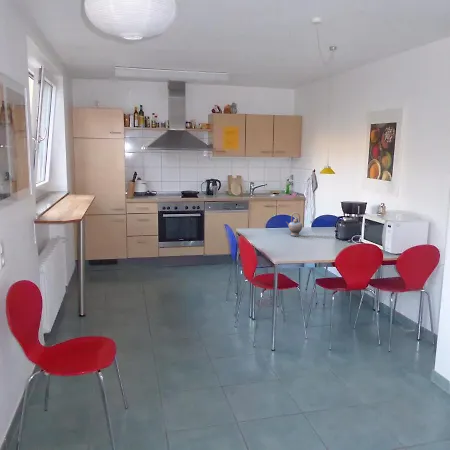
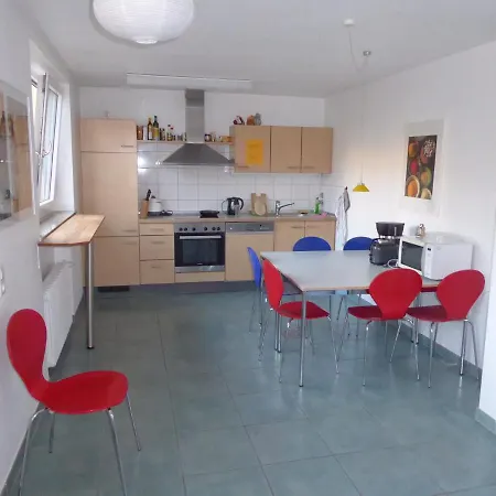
- teapot [285,211,303,237]
